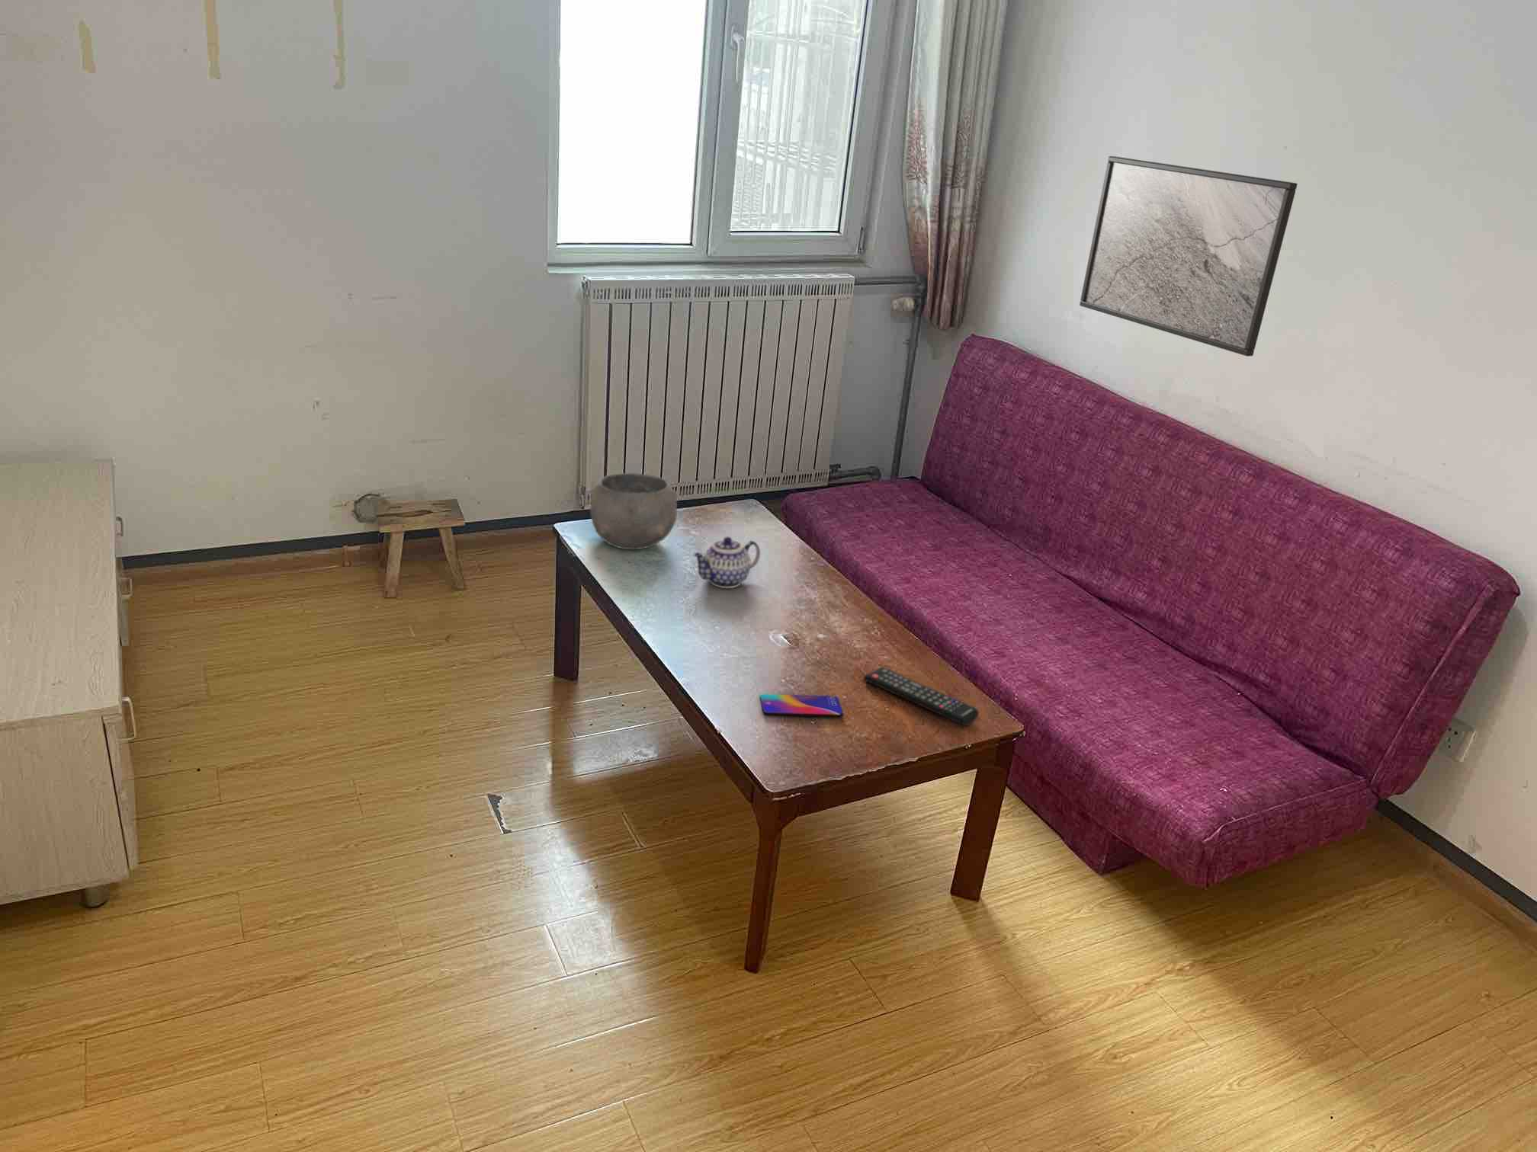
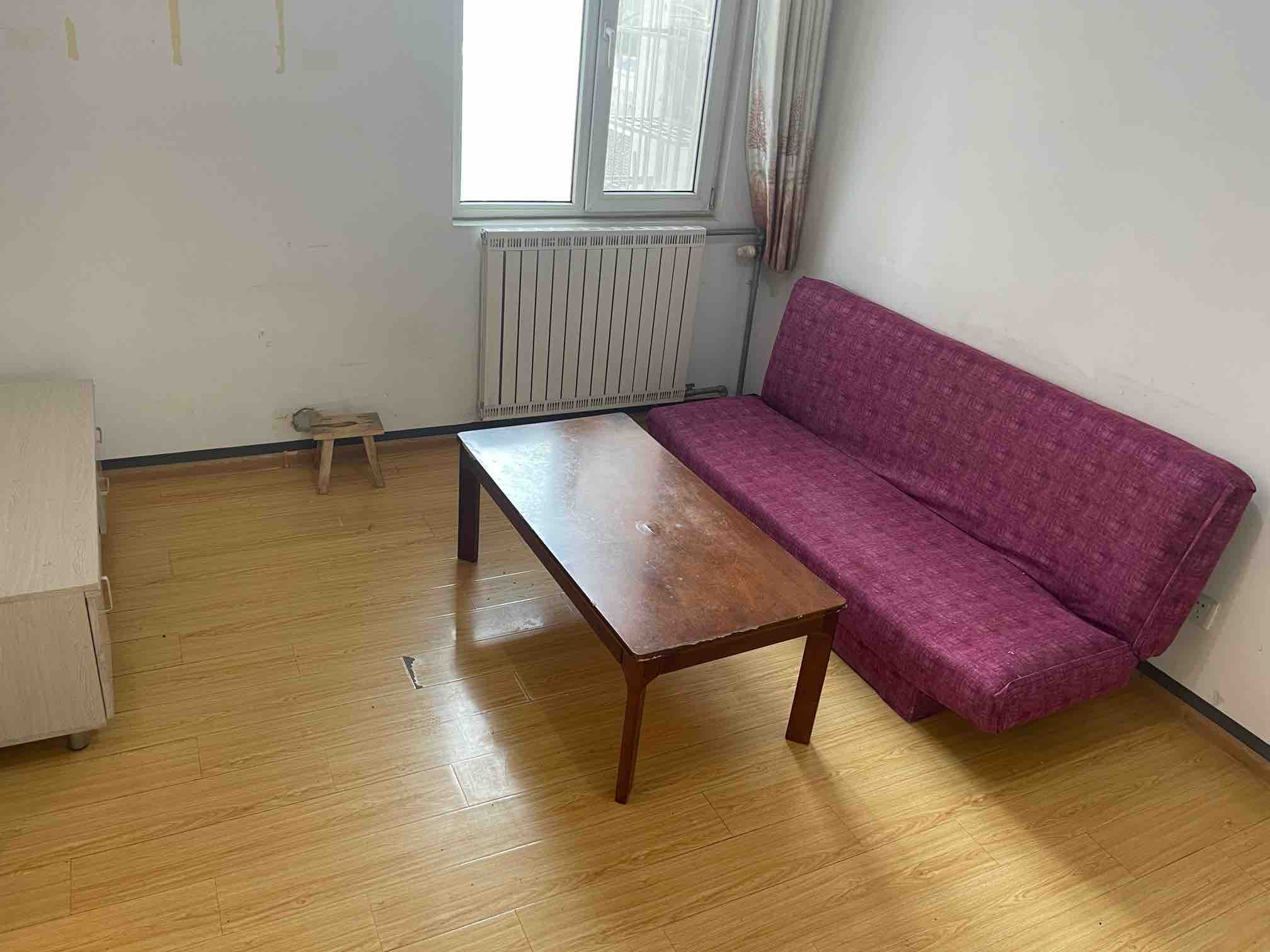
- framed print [1078,155,1299,357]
- smartphone [759,693,844,718]
- bowl [589,472,679,551]
- teapot [692,536,761,589]
- remote control [863,667,979,727]
